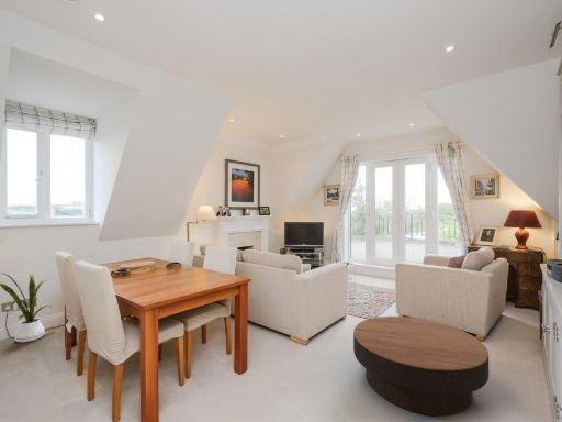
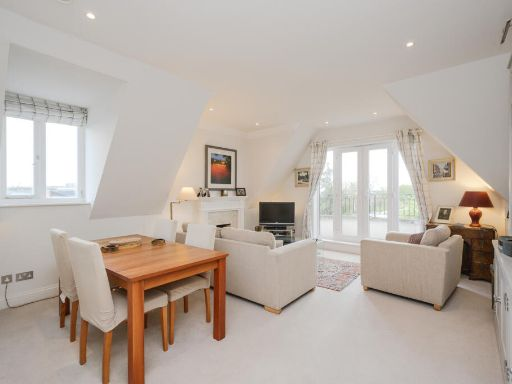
- house plant [0,271,53,343]
- coffee table [352,315,490,417]
